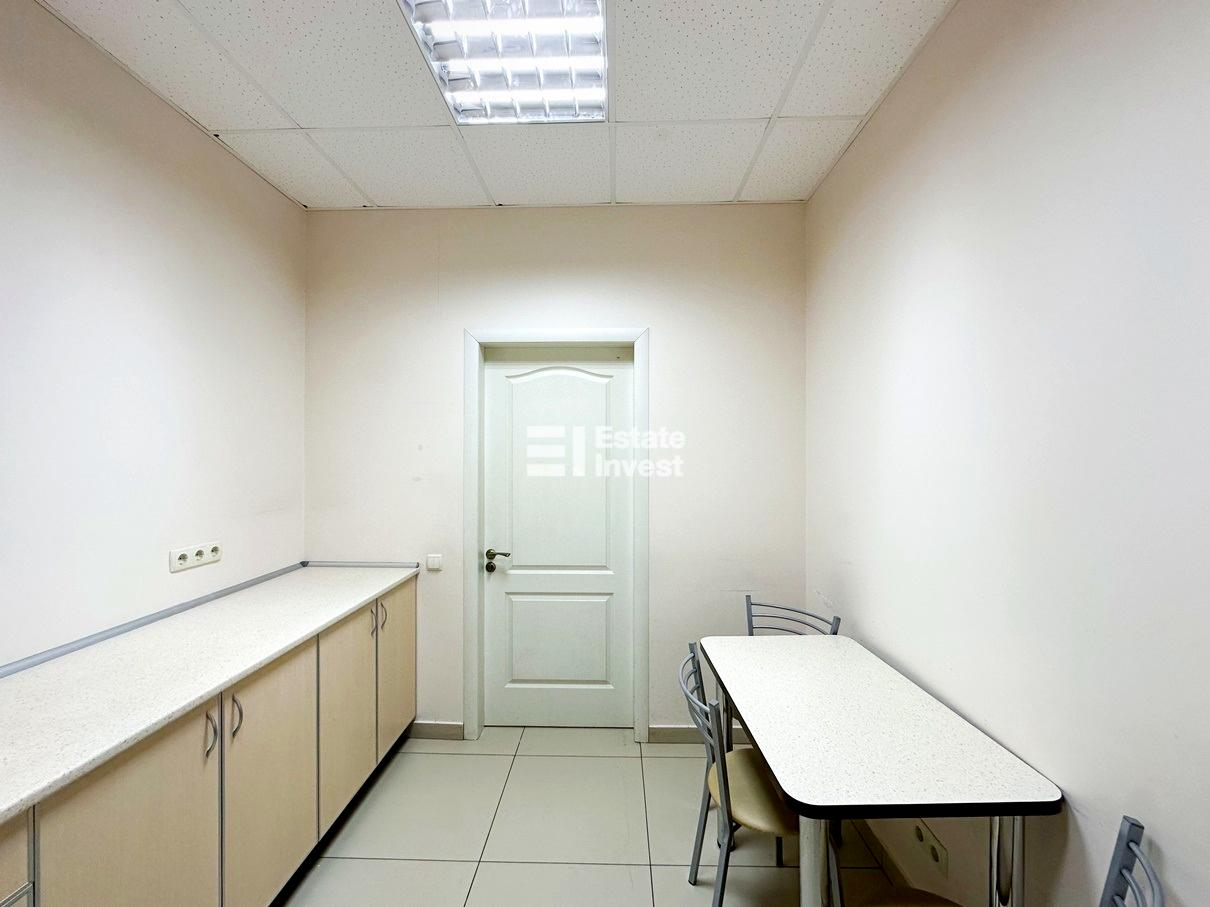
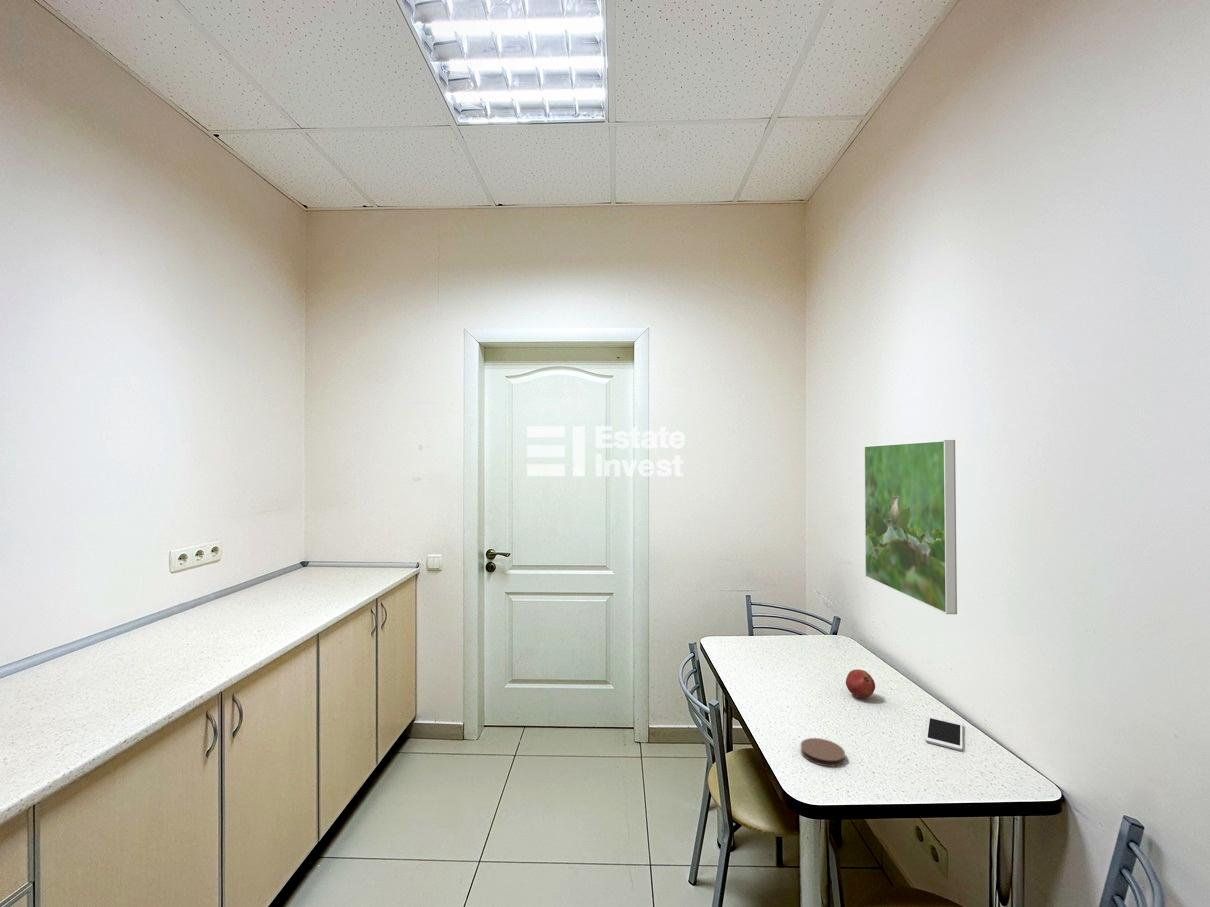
+ cell phone [924,714,963,752]
+ coaster [800,737,846,767]
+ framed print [863,439,958,615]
+ fruit [845,668,876,698]
